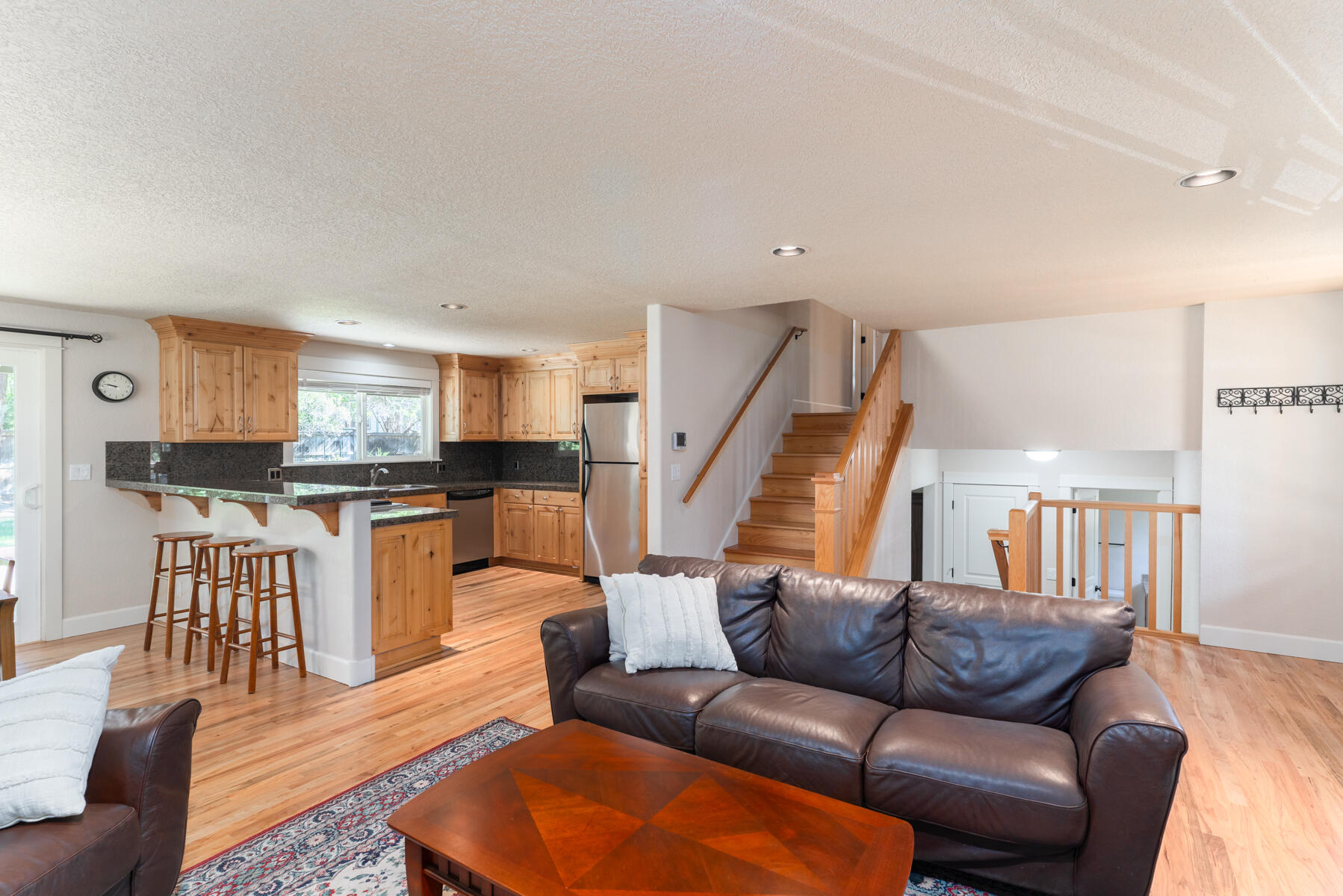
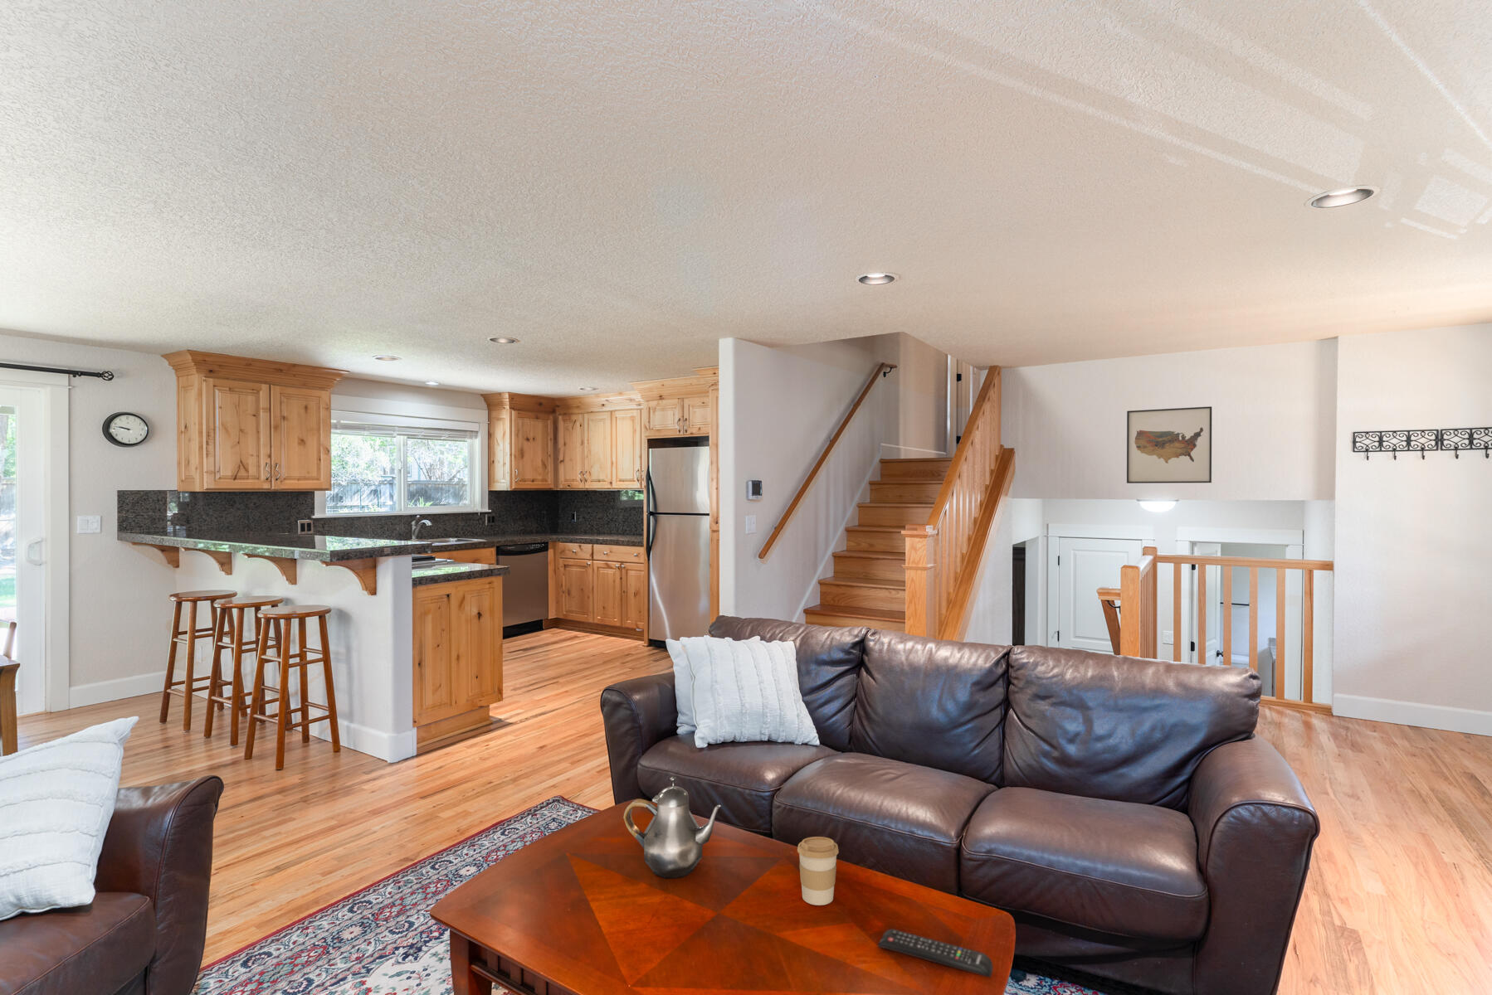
+ coffee cup [797,836,840,906]
+ teapot [622,775,722,880]
+ remote control [878,928,994,978]
+ wall art [1126,405,1212,484]
